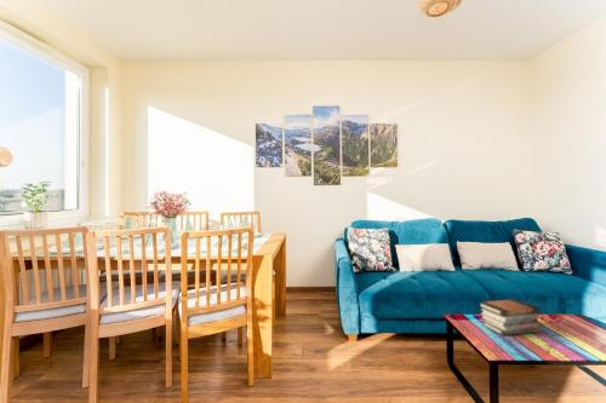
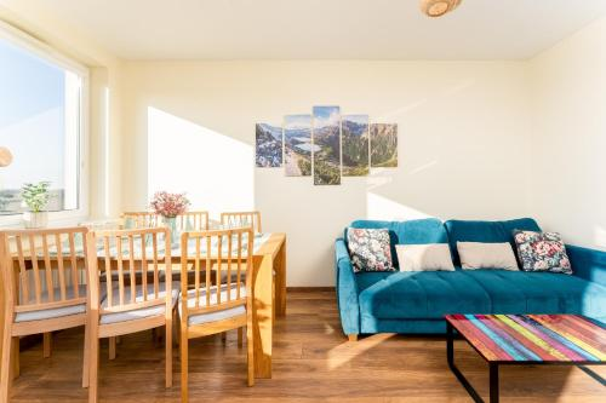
- book stack [479,298,543,336]
